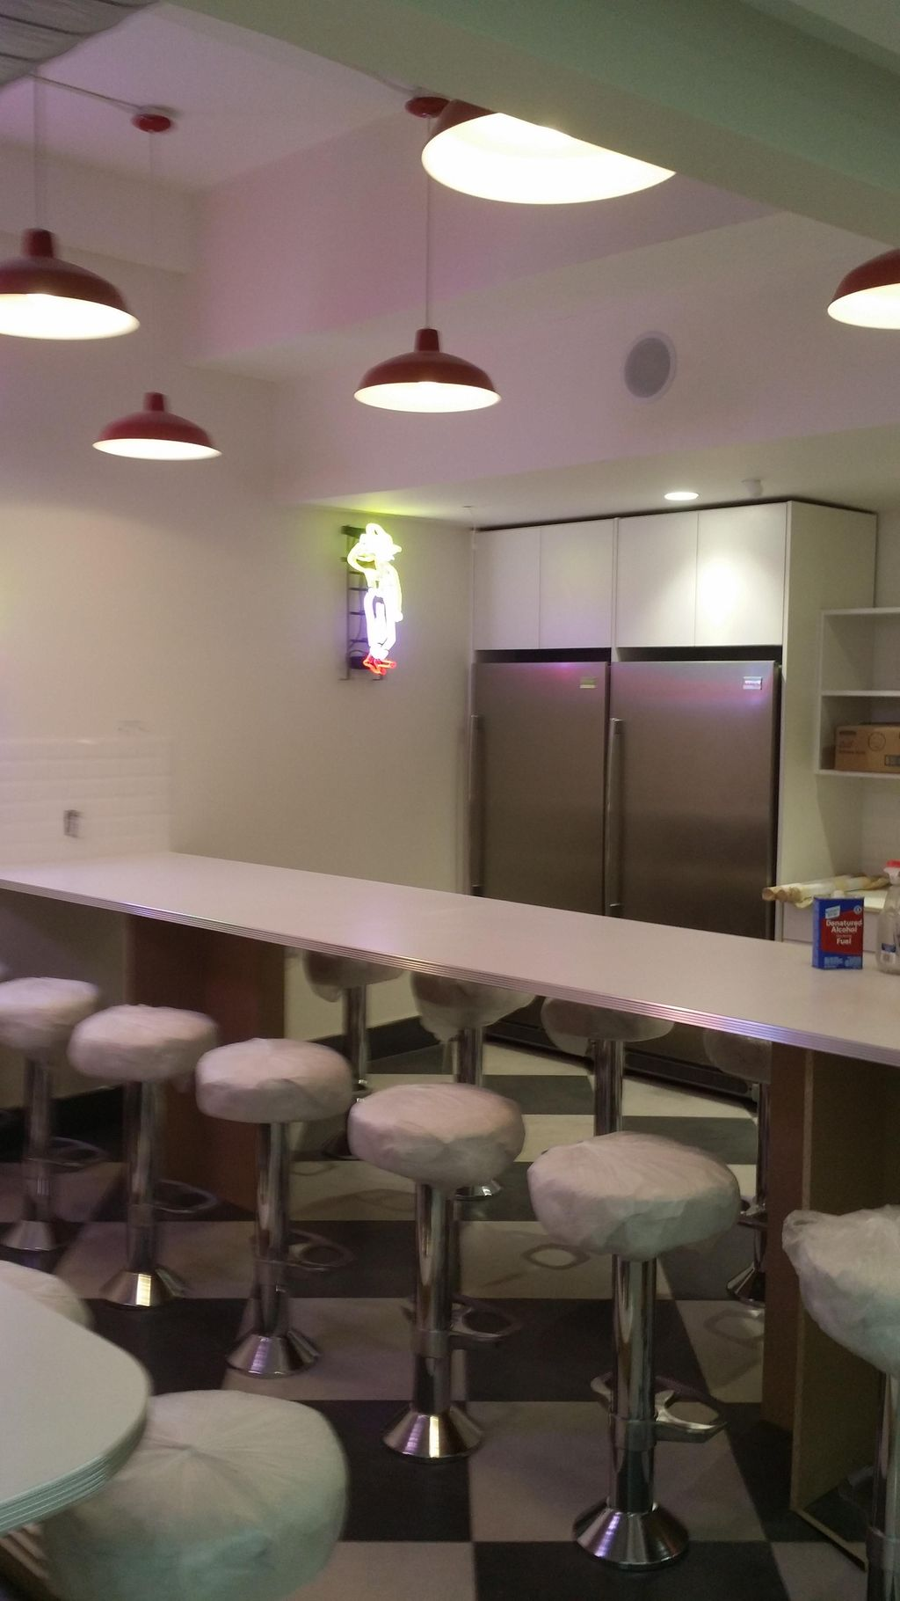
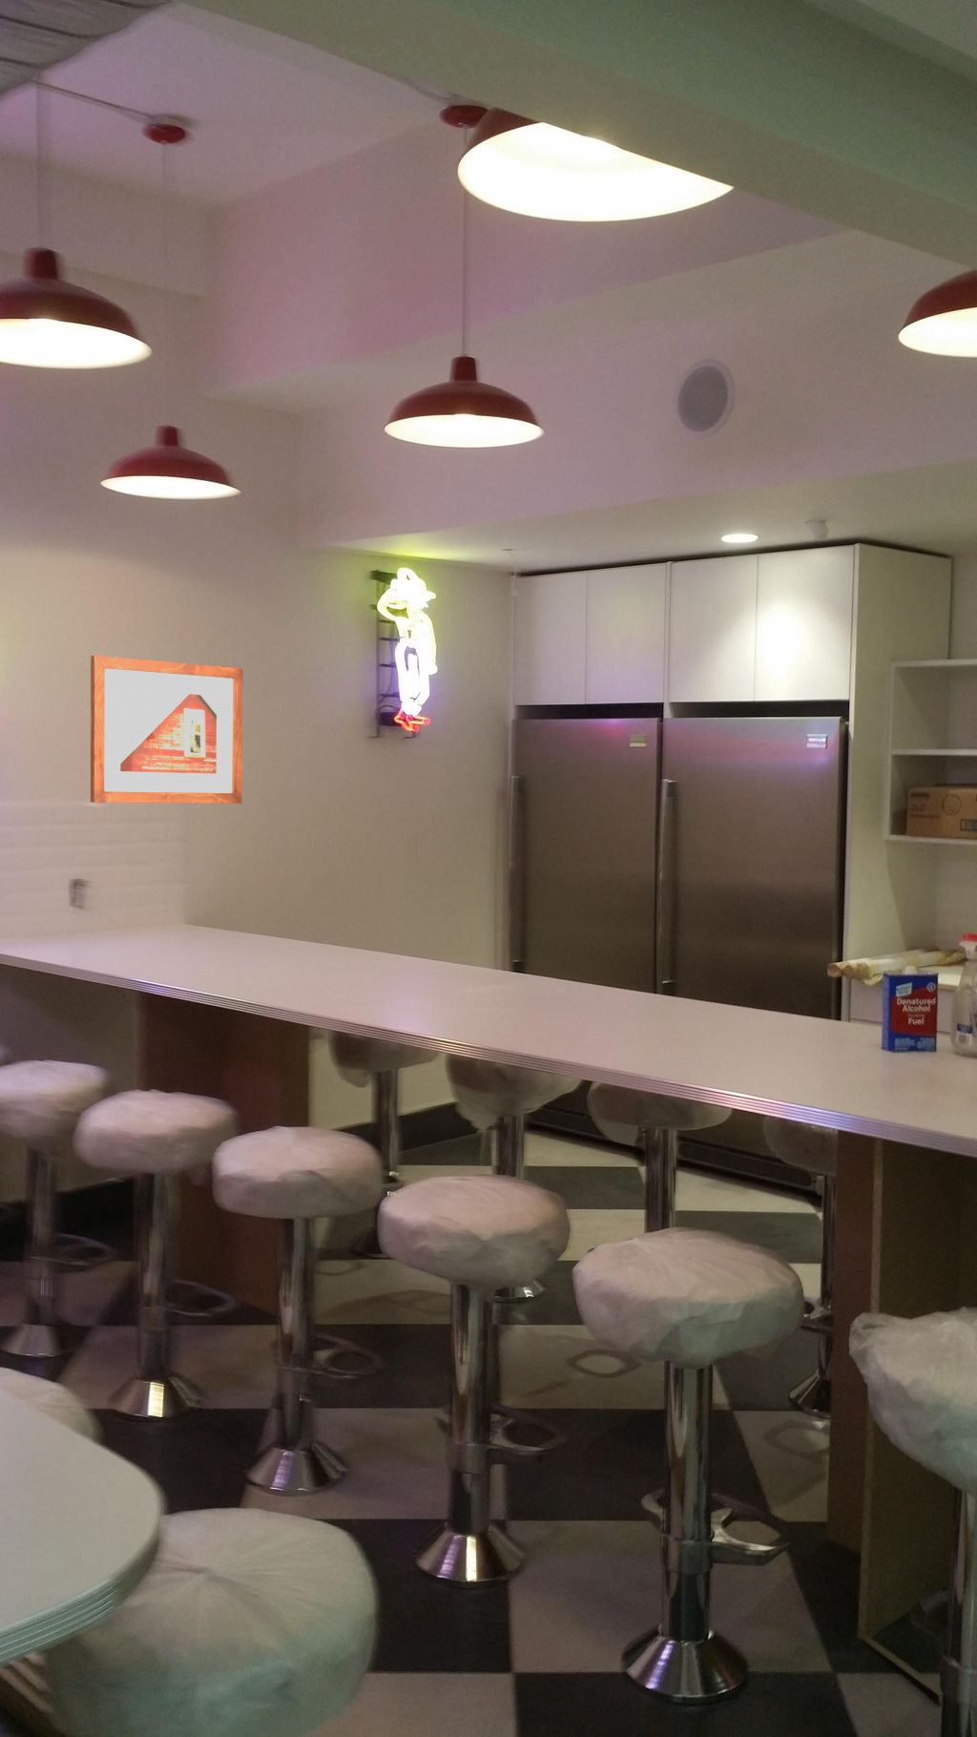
+ picture frame [89,655,245,804]
